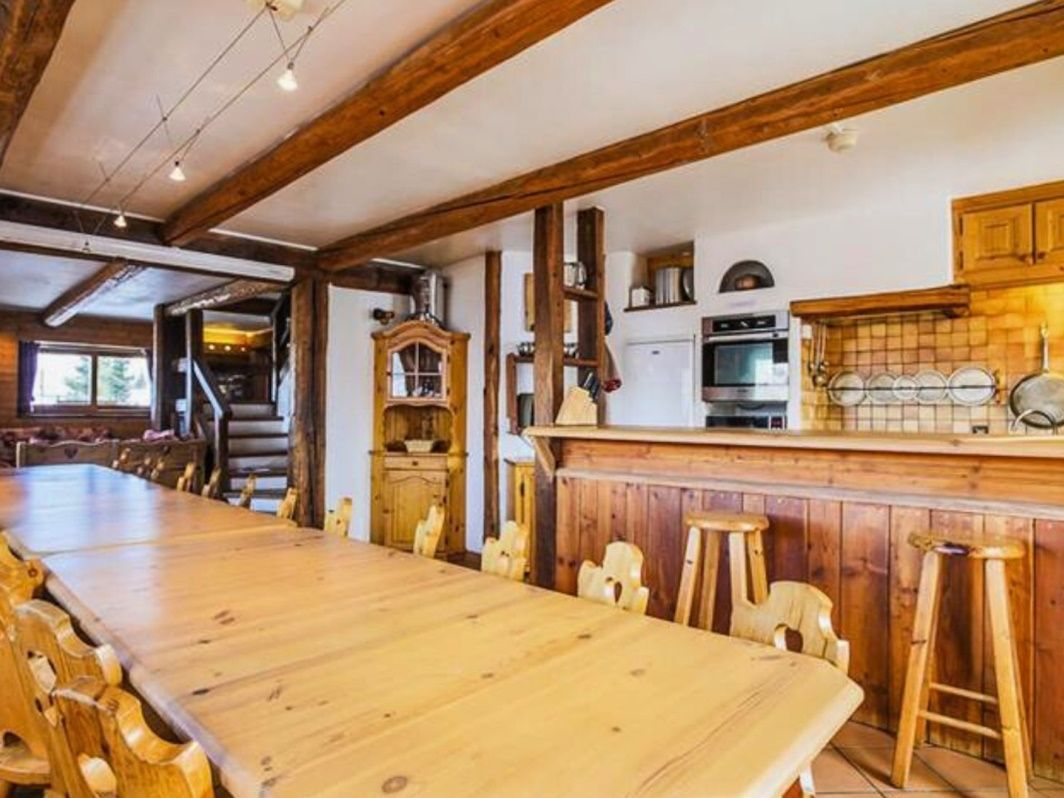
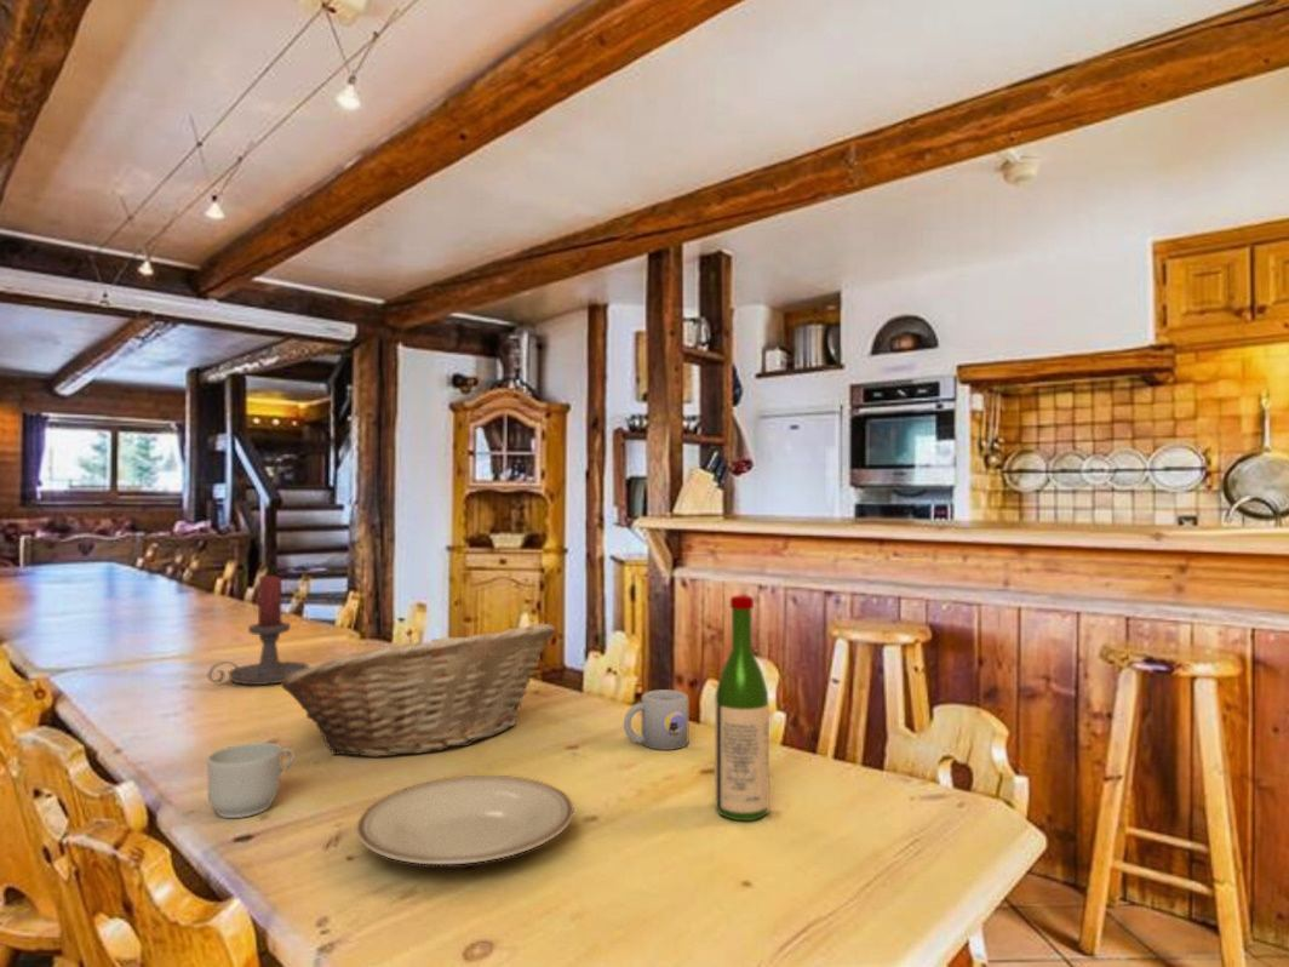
+ candle holder [207,574,310,686]
+ mug [206,742,296,819]
+ wine bottle [714,594,770,822]
+ mug [623,688,689,751]
+ fruit basket [280,622,557,759]
+ plate [355,774,575,865]
